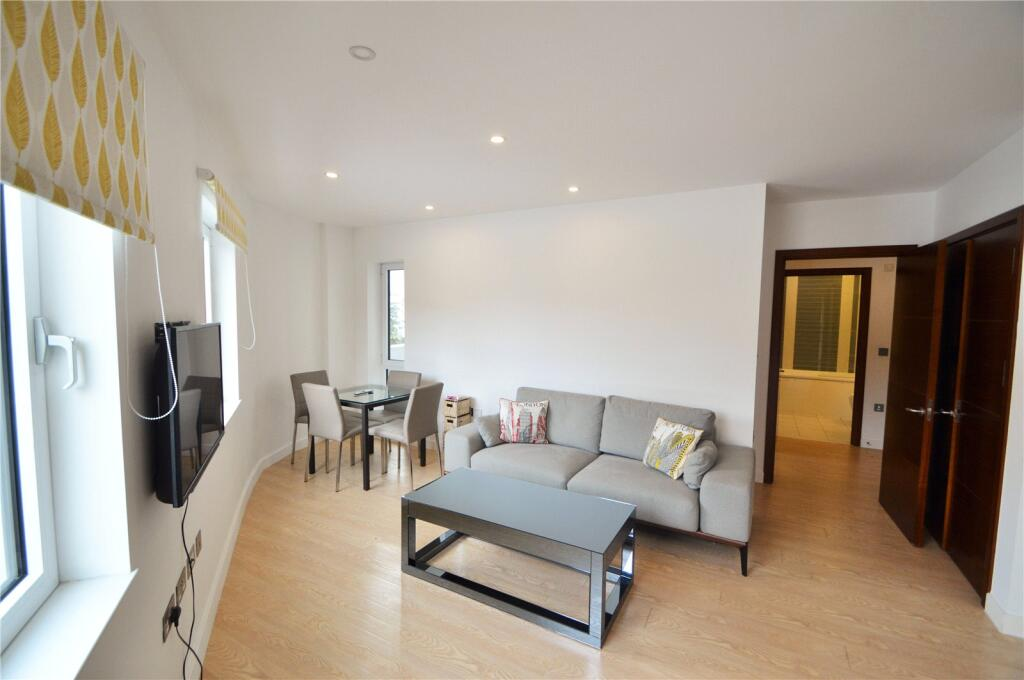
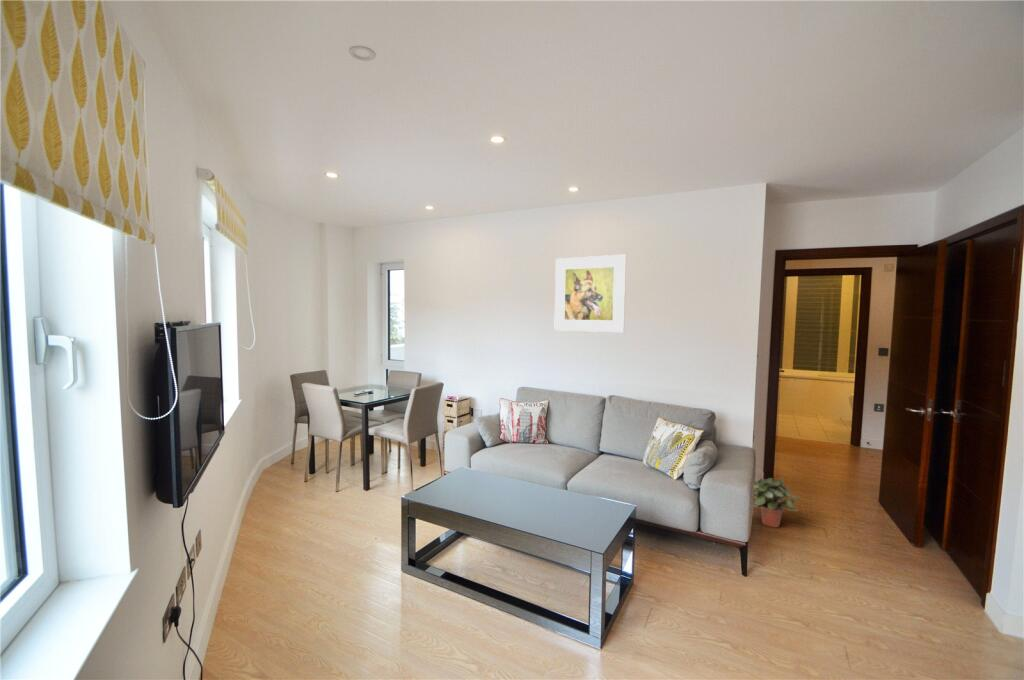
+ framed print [553,253,627,333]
+ potted plant [752,476,802,529]
